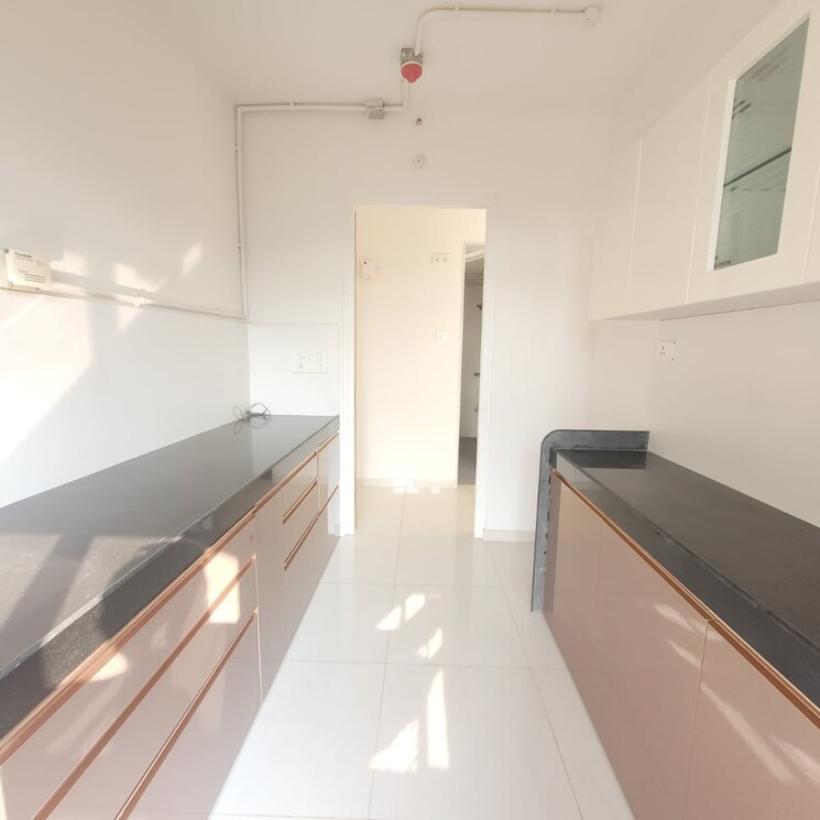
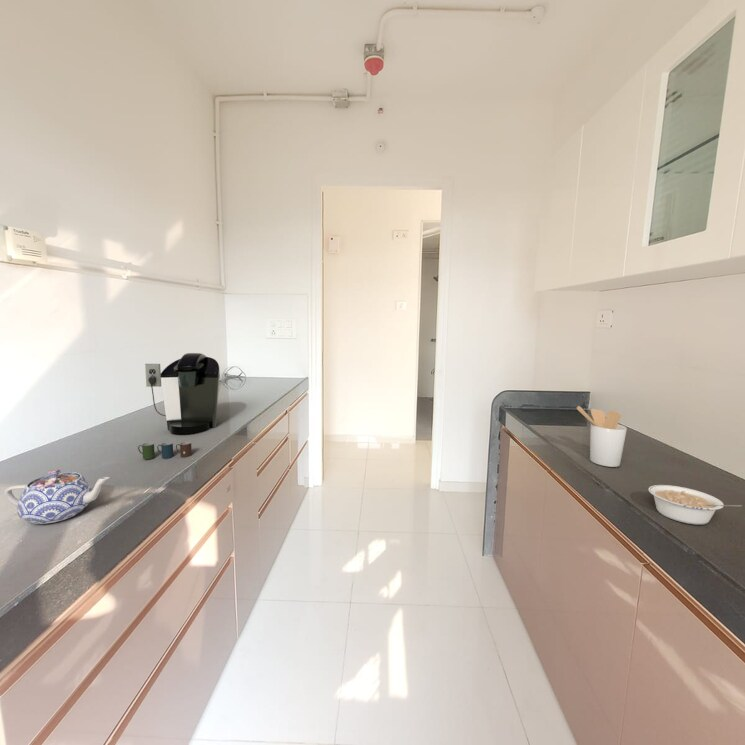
+ coffee maker [144,352,221,436]
+ cup [137,440,193,460]
+ legume [648,484,743,526]
+ teapot [3,469,111,525]
+ utensil holder [576,405,628,468]
